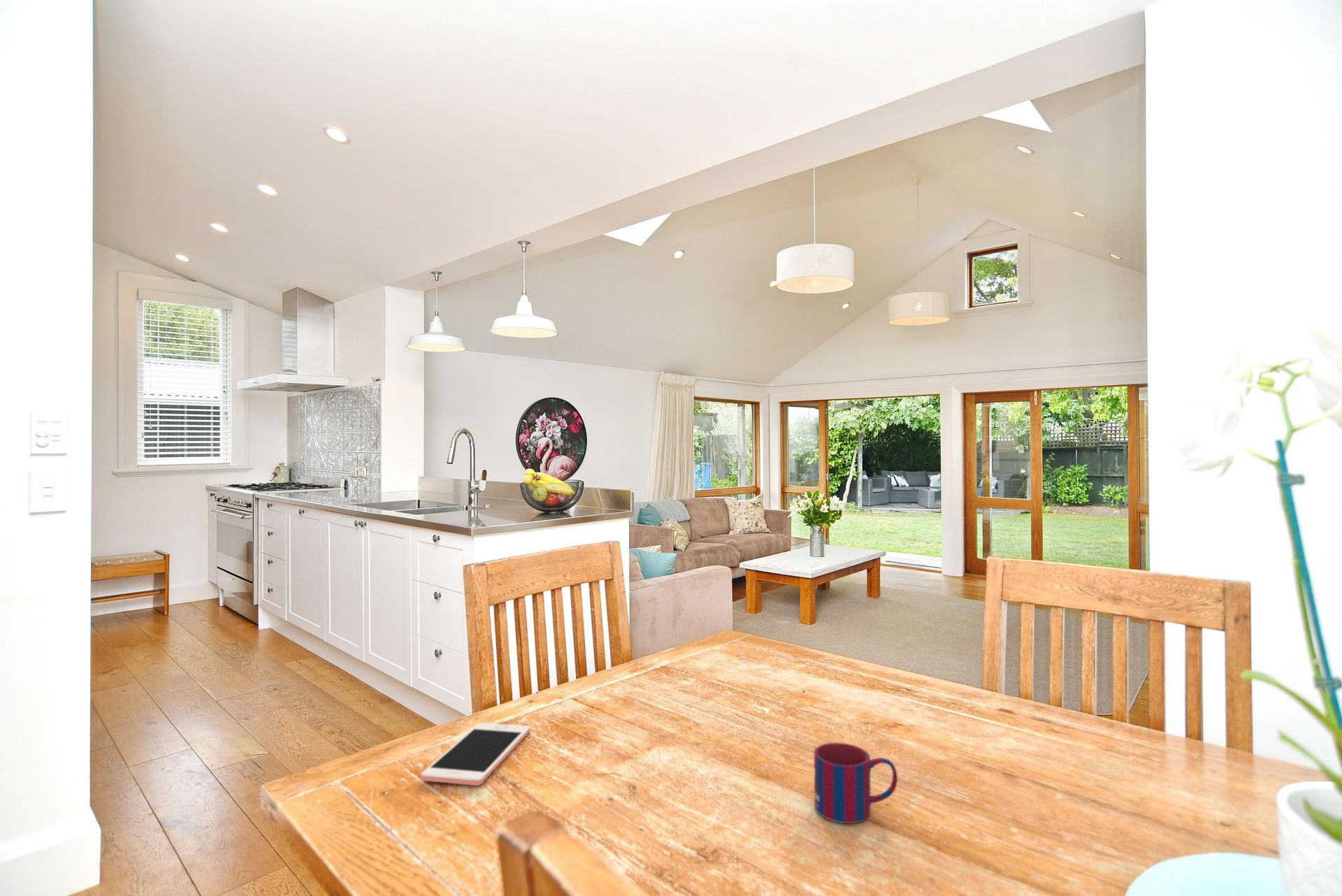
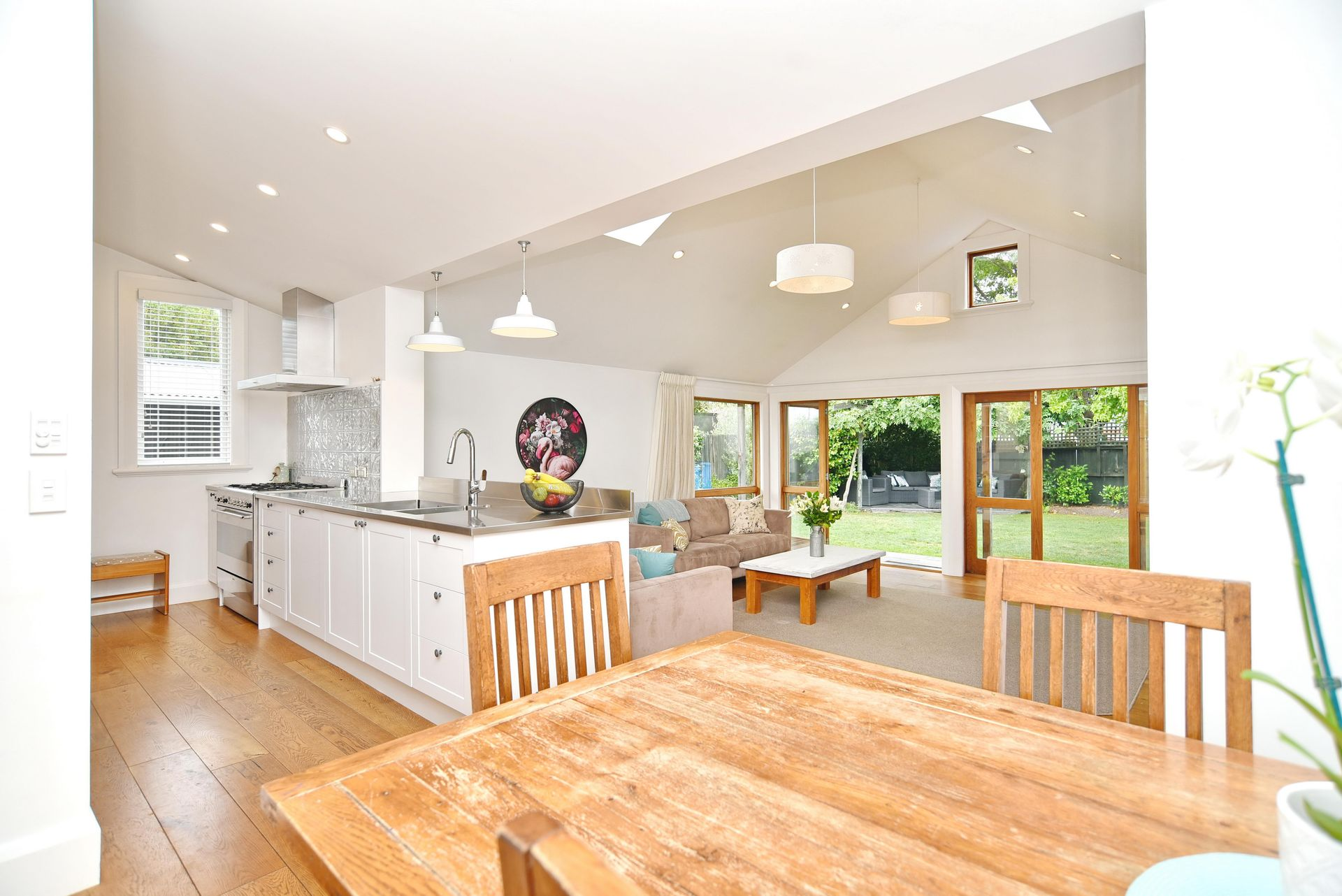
- mug [814,742,898,824]
- cell phone [420,722,531,786]
